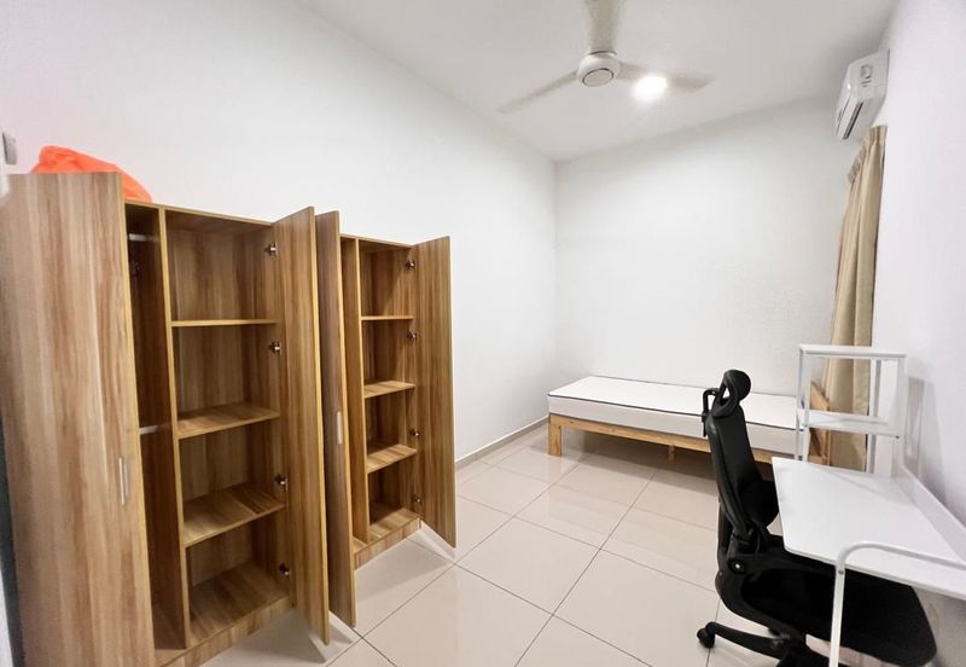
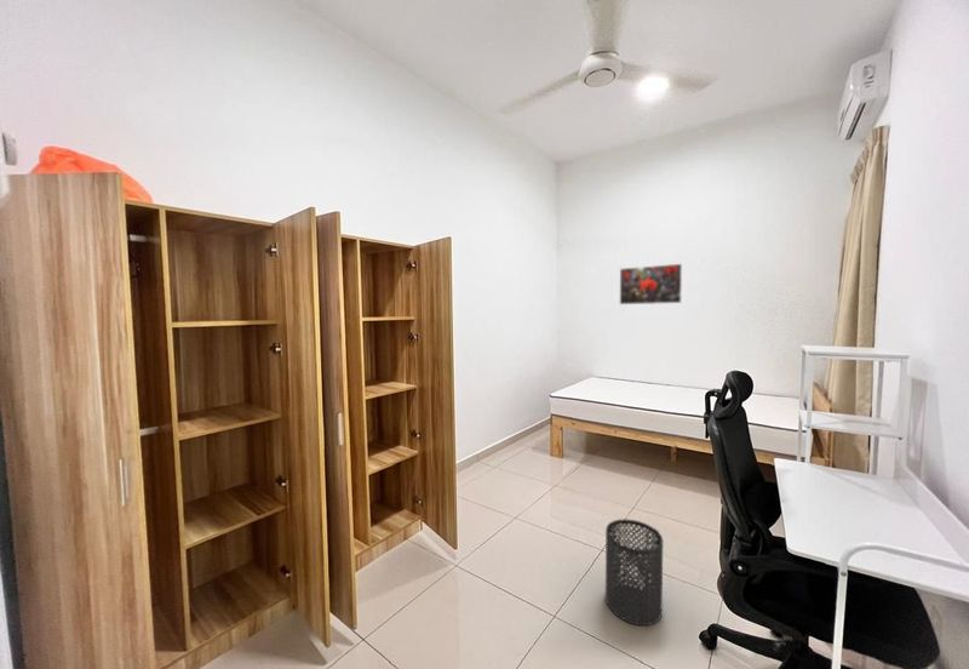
+ trash can [604,518,664,628]
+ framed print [619,263,683,305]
